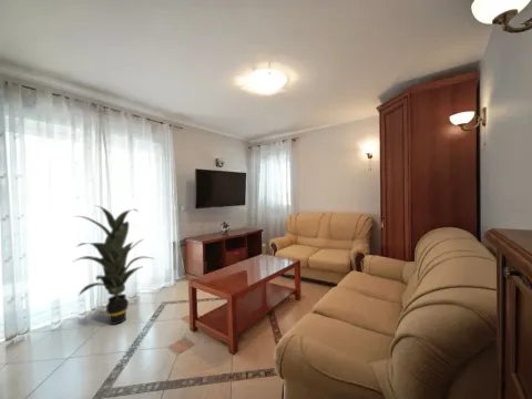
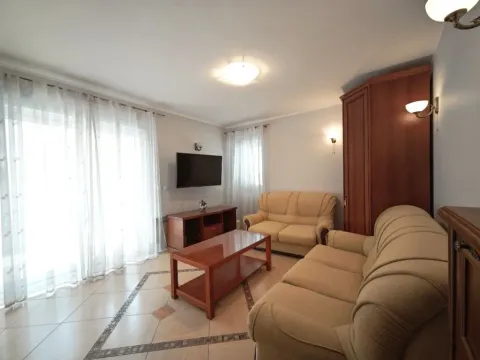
- indoor plant [72,204,156,326]
